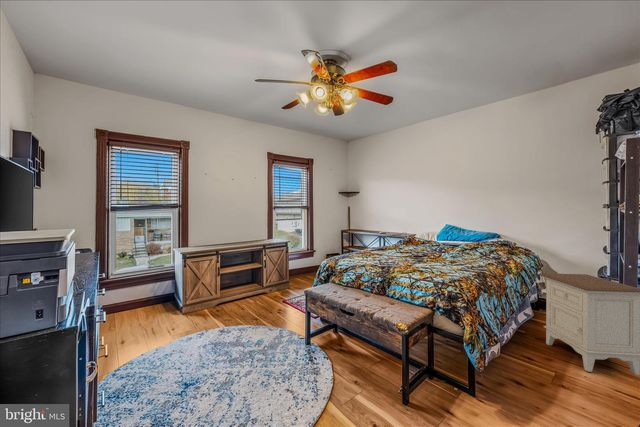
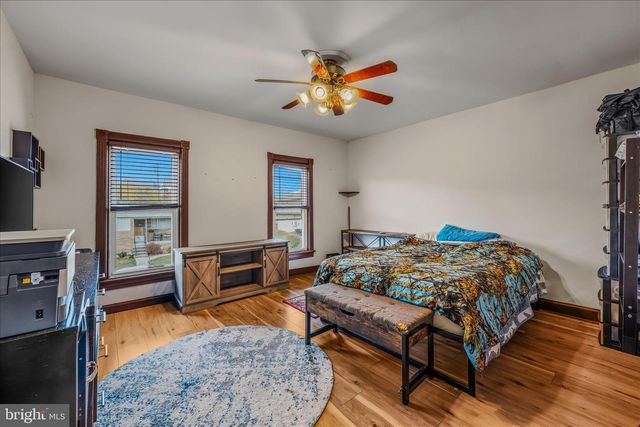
- nightstand [538,272,640,376]
